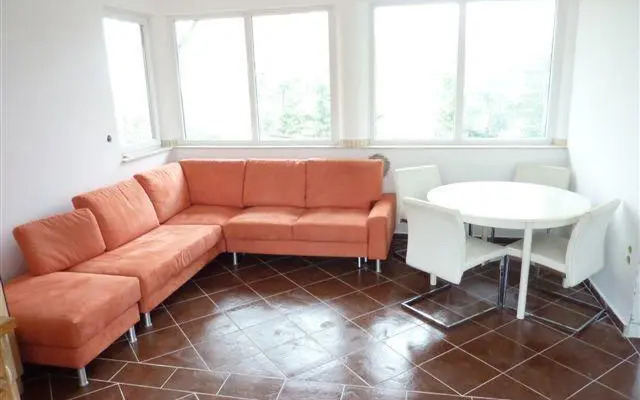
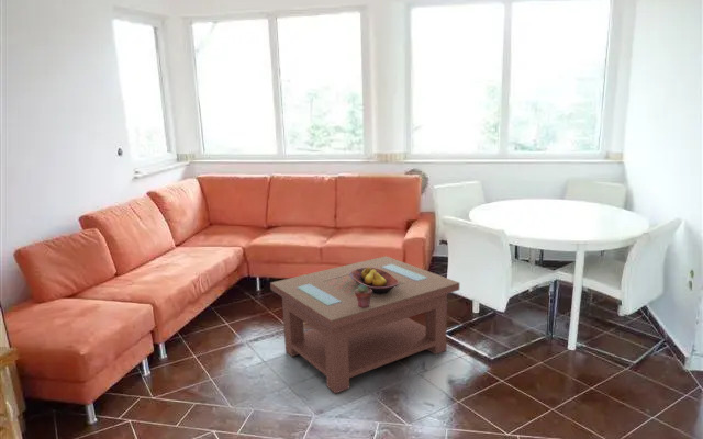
+ potted succulent [355,284,372,307]
+ coffee table [269,255,460,395]
+ fruit bowl [349,267,399,294]
